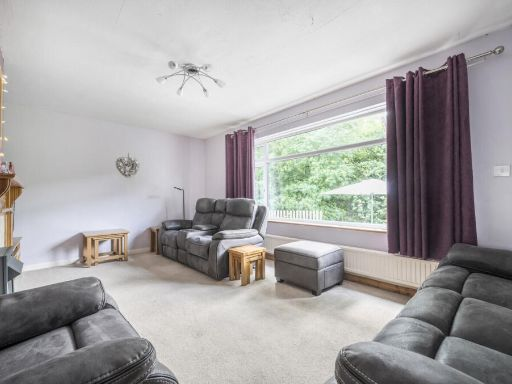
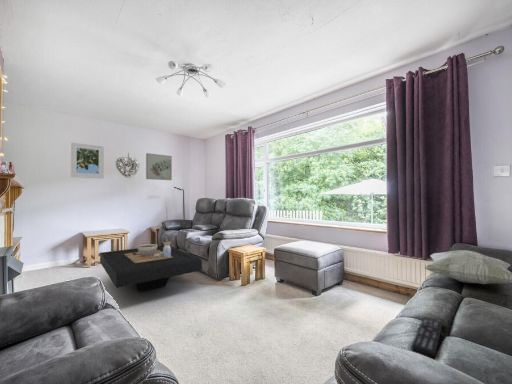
+ decorative pillow [423,249,512,285]
+ remote control [410,316,444,358]
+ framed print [70,142,105,179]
+ wall art [145,152,173,181]
+ coffee table [99,241,203,293]
